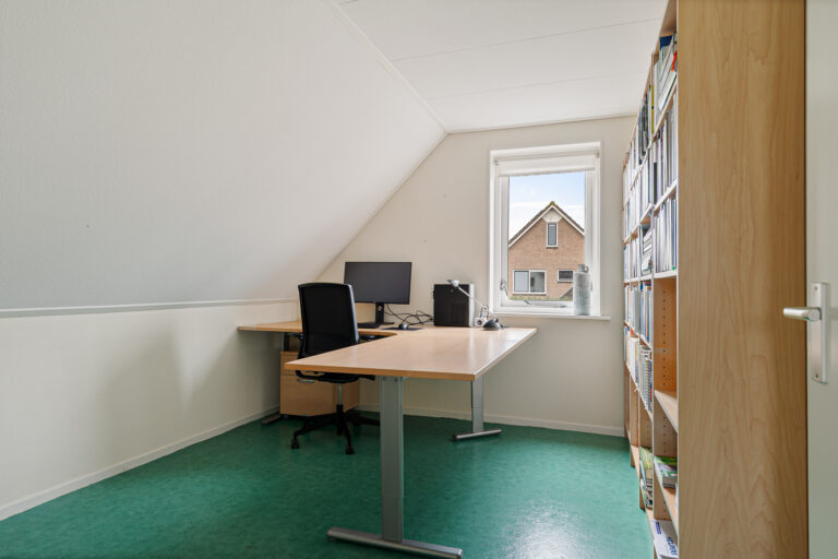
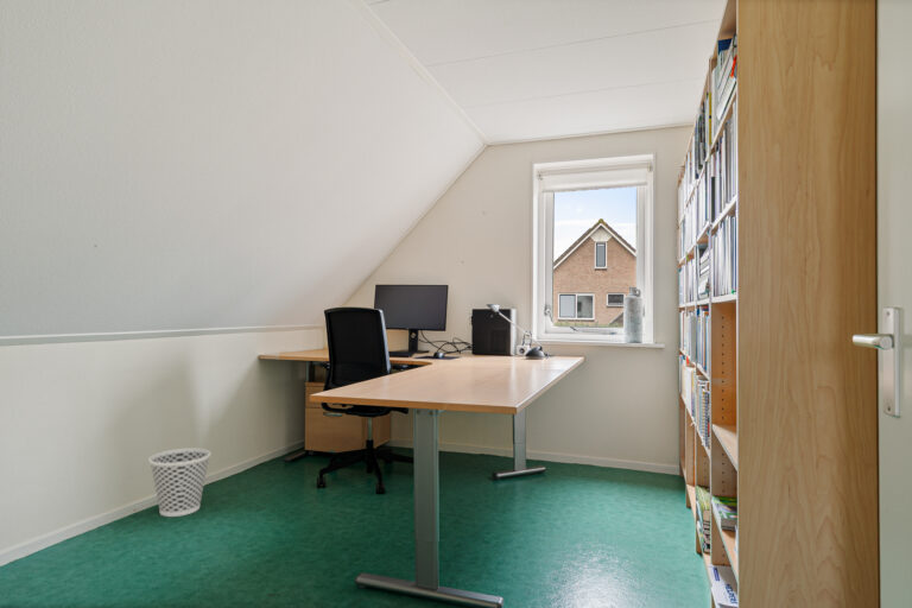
+ wastebasket [148,446,211,518]
